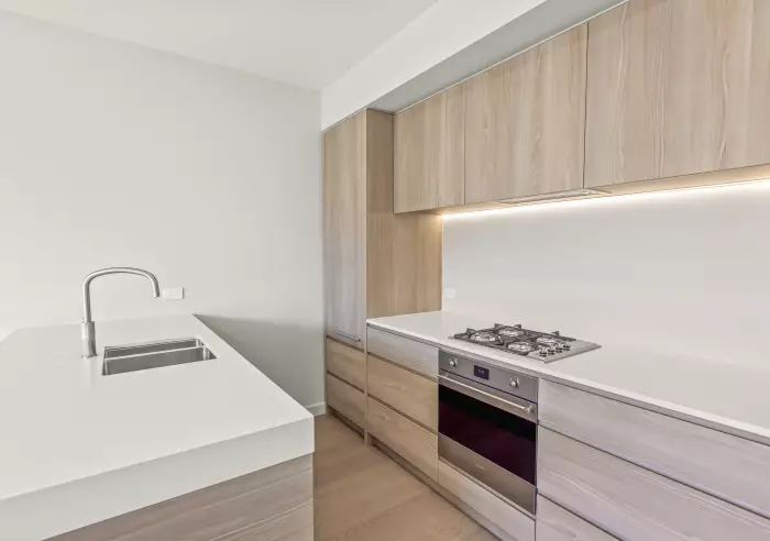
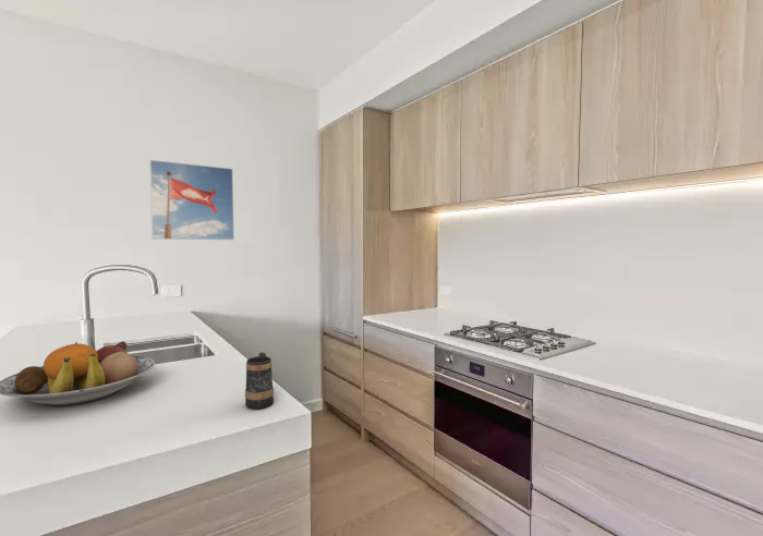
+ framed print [148,159,235,241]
+ fruit bowl [0,340,156,406]
+ mug [244,352,275,410]
